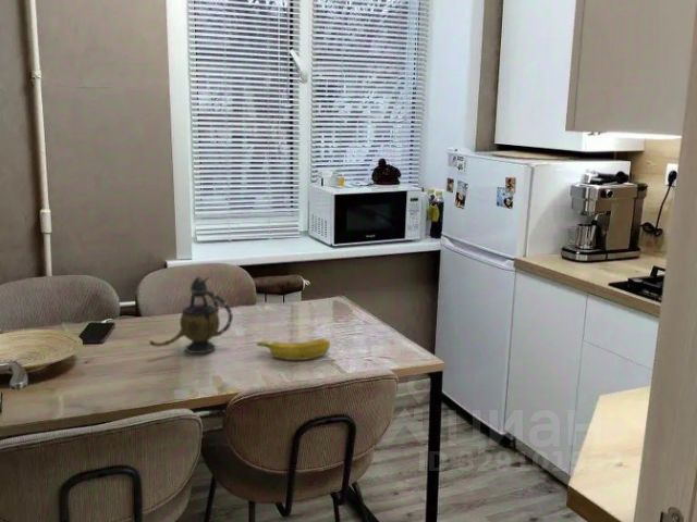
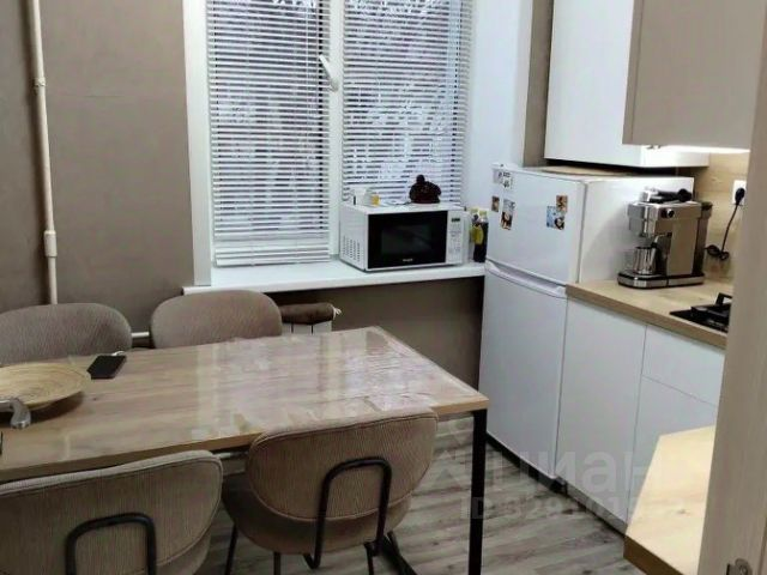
- teapot [148,275,234,355]
- banana [256,337,331,361]
